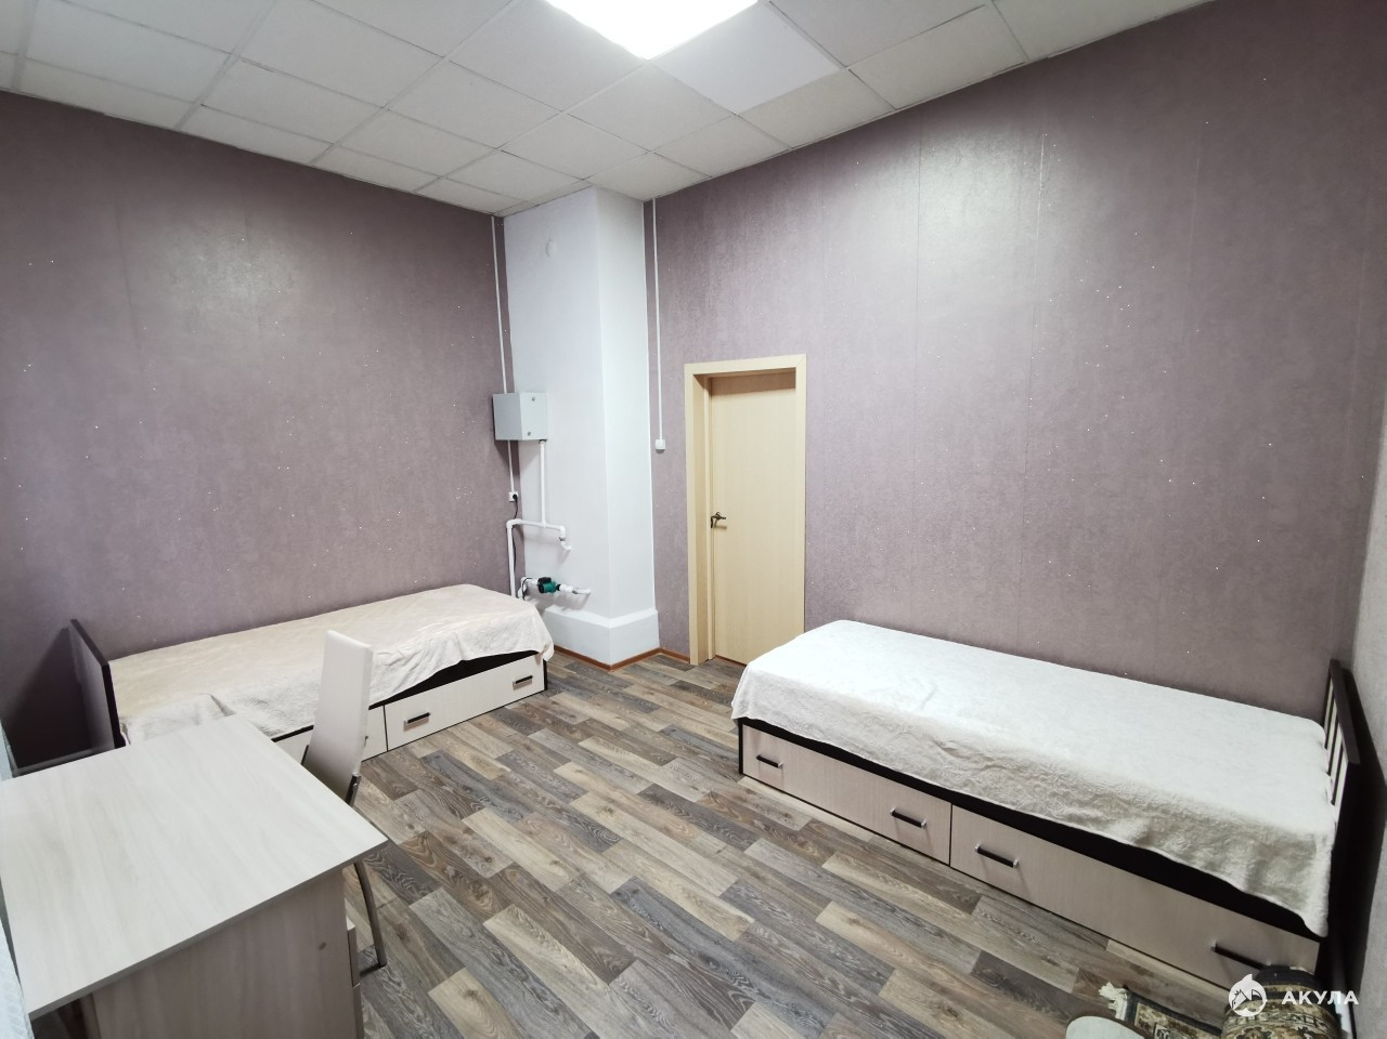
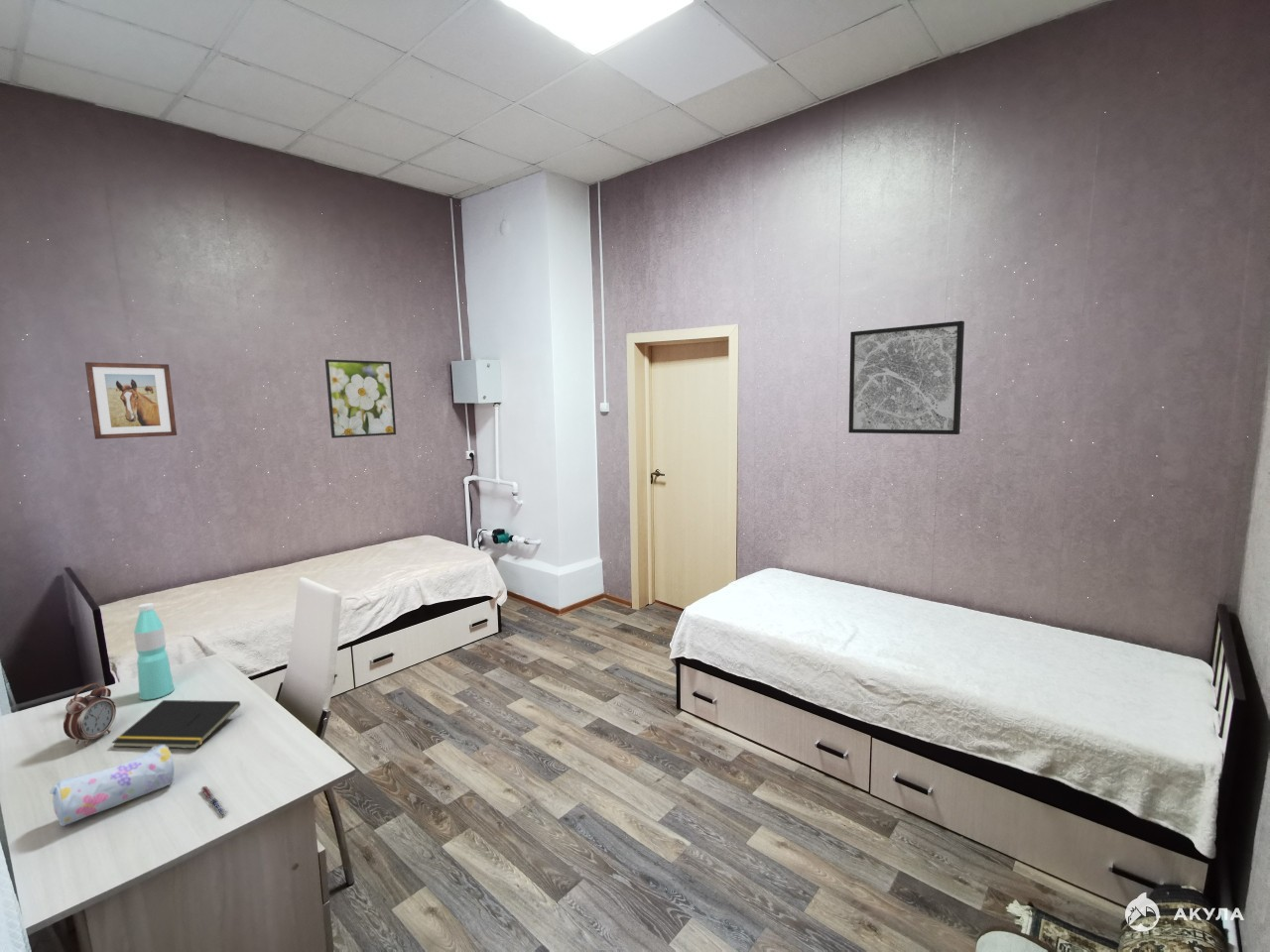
+ wall art [84,361,178,440]
+ pencil case [49,745,175,827]
+ notepad [111,699,241,750]
+ alarm clock [63,682,117,747]
+ water bottle [133,602,175,701]
+ wall art [847,320,965,435]
+ pen [200,785,228,817]
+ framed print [324,358,397,439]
